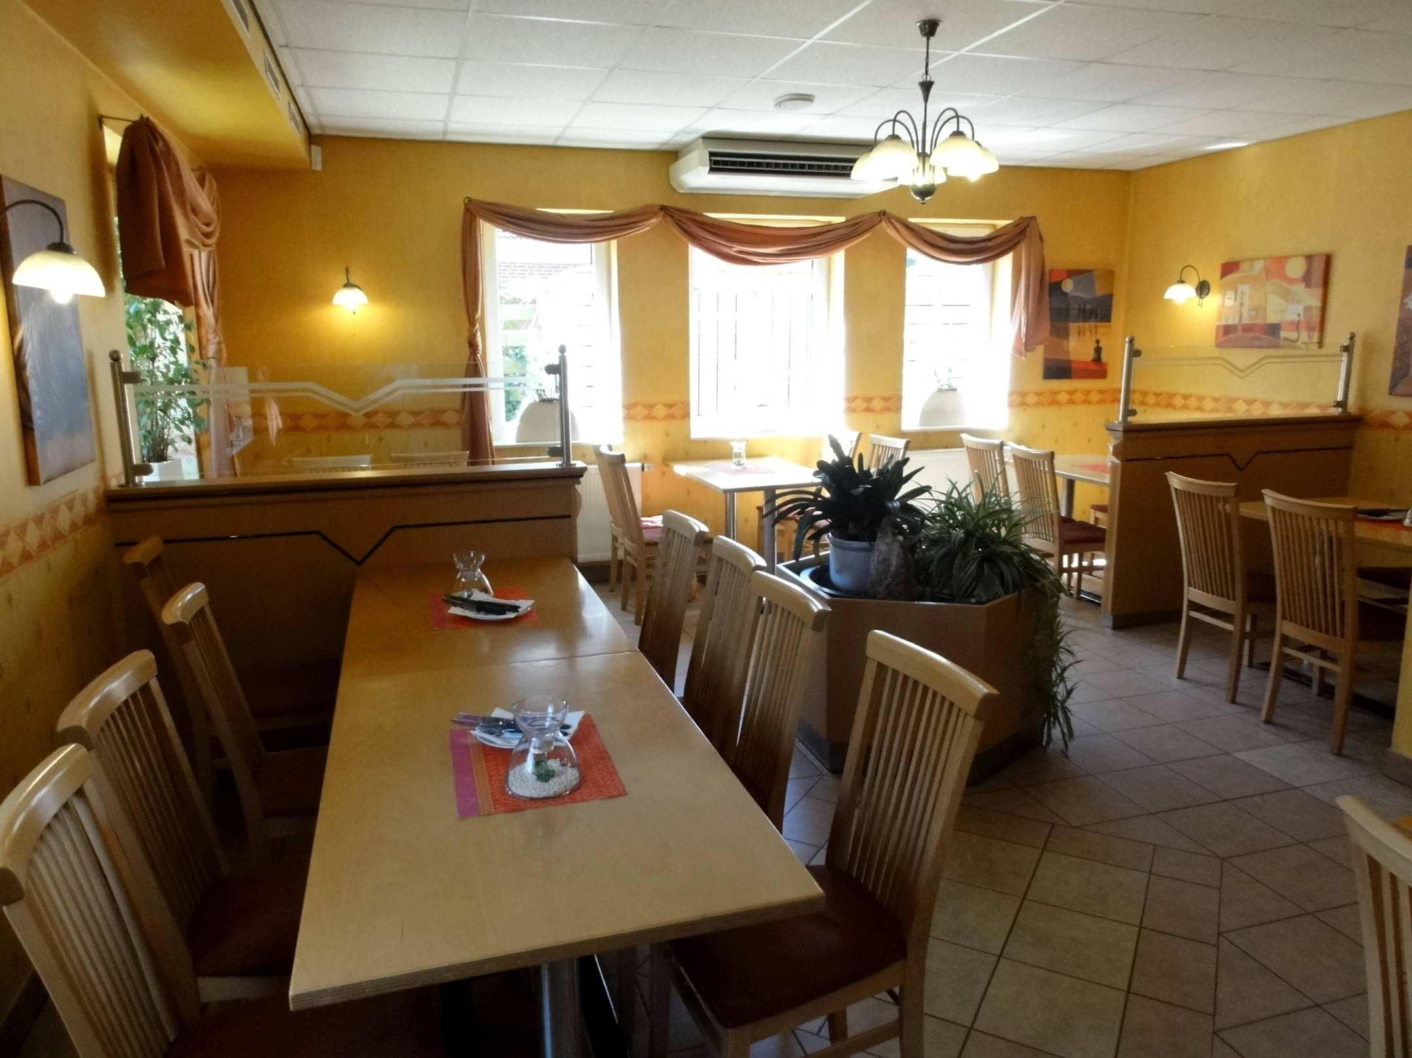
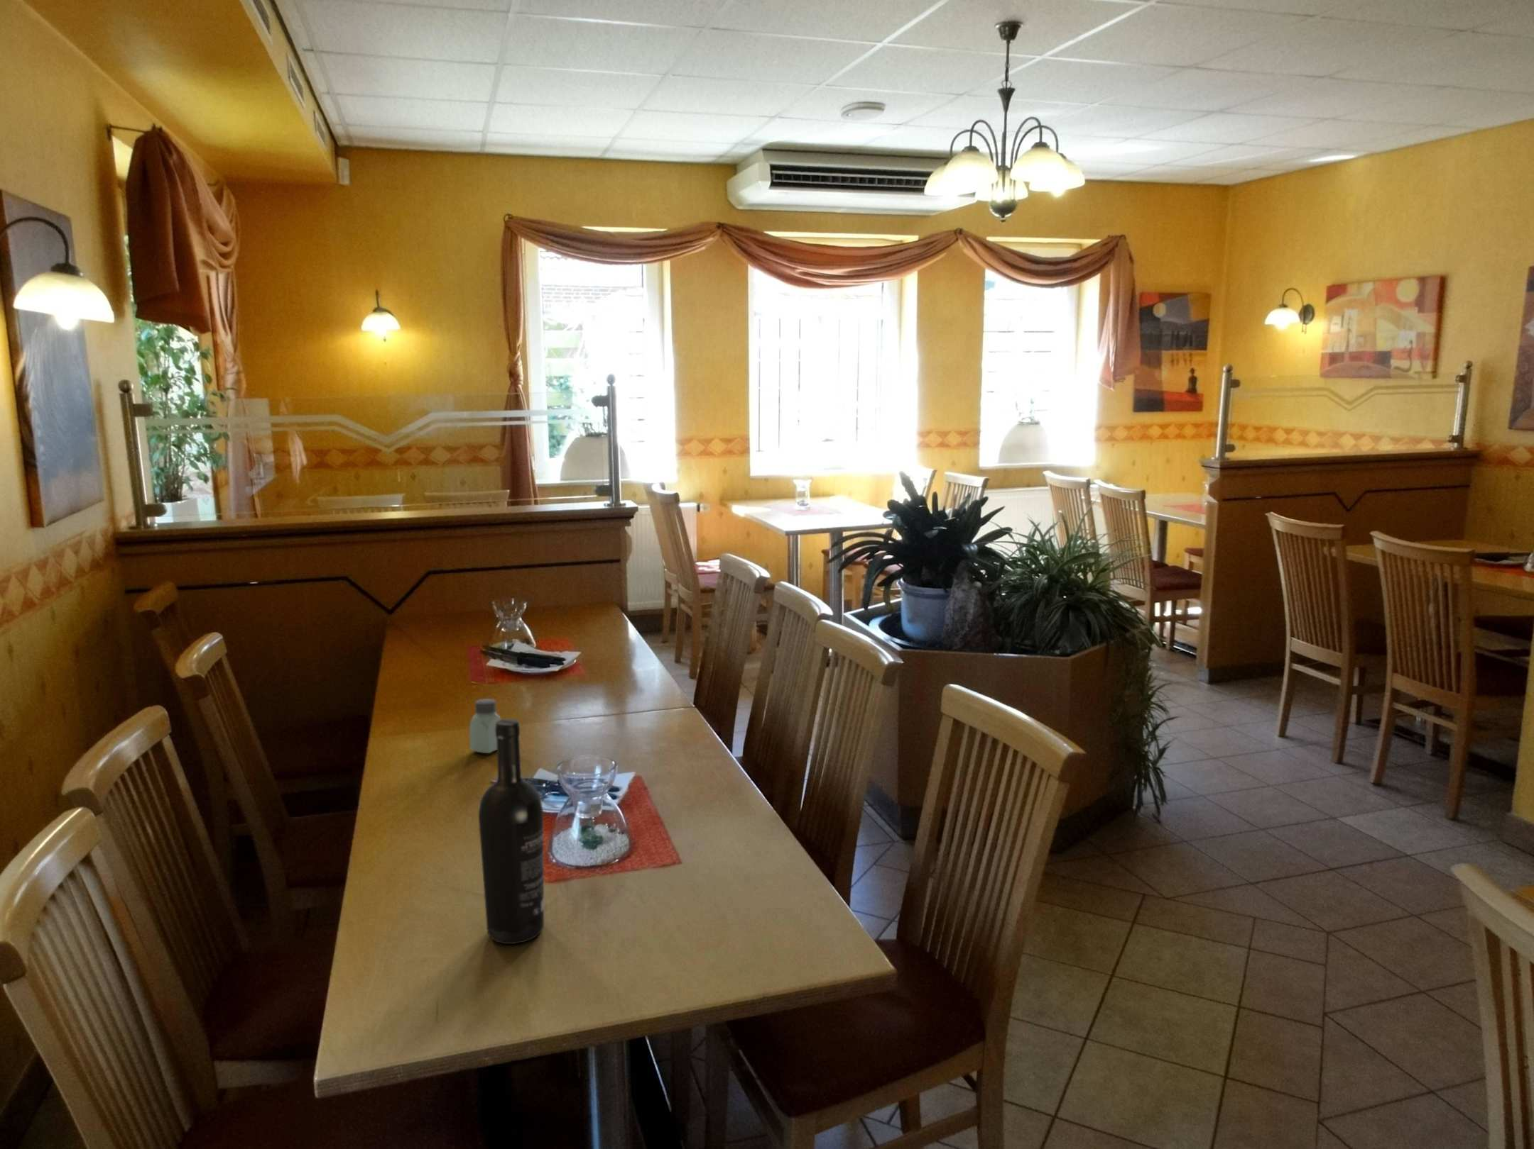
+ saltshaker [469,698,502,754]
+ wine bottle [478,718,545,945]
